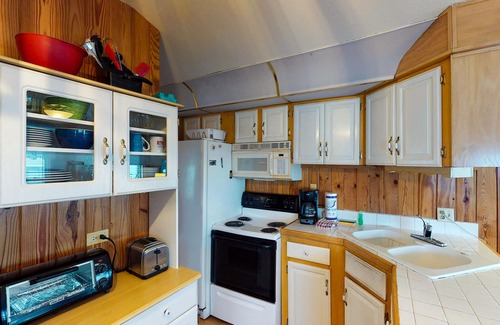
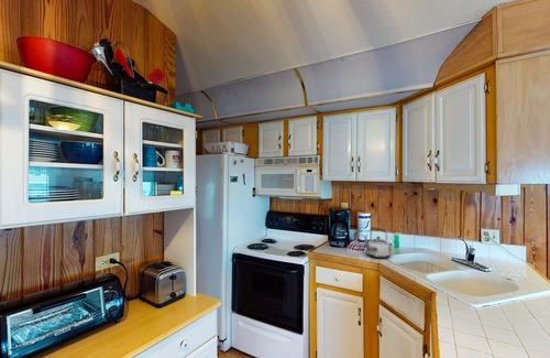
+ kettle [363,226,392,259]
